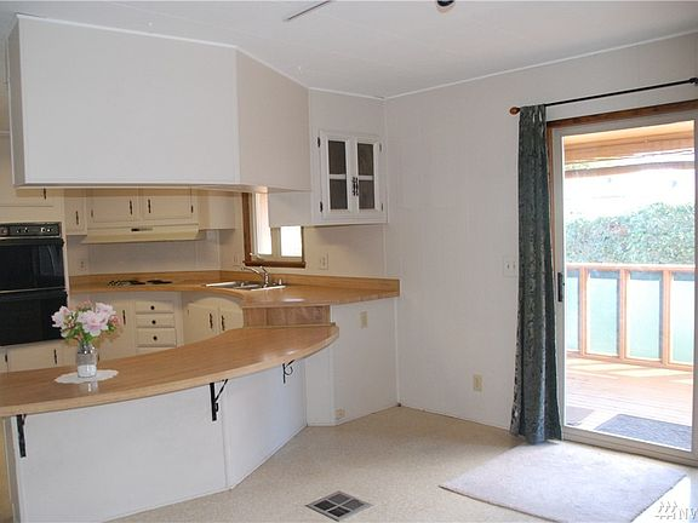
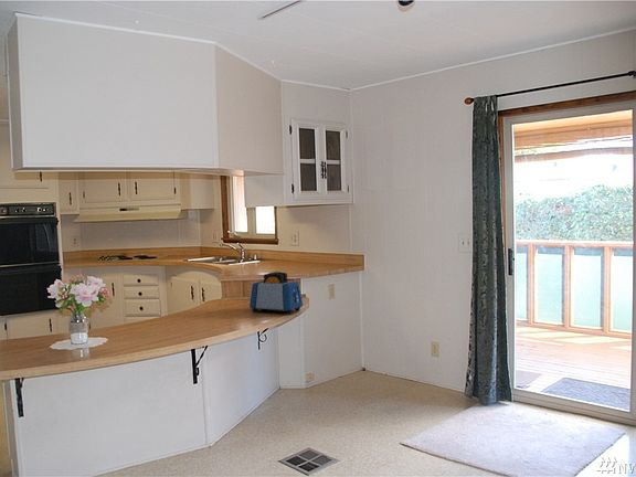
+ toaster [248,271,304,316]
